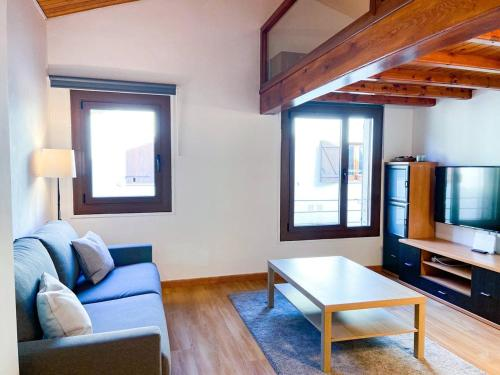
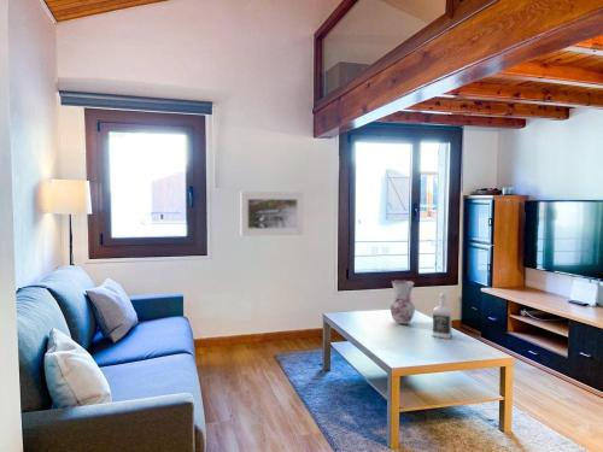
+ bottle [431,292,453,340]
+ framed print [239,190,305,237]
+ vase [390,280,416,325]
